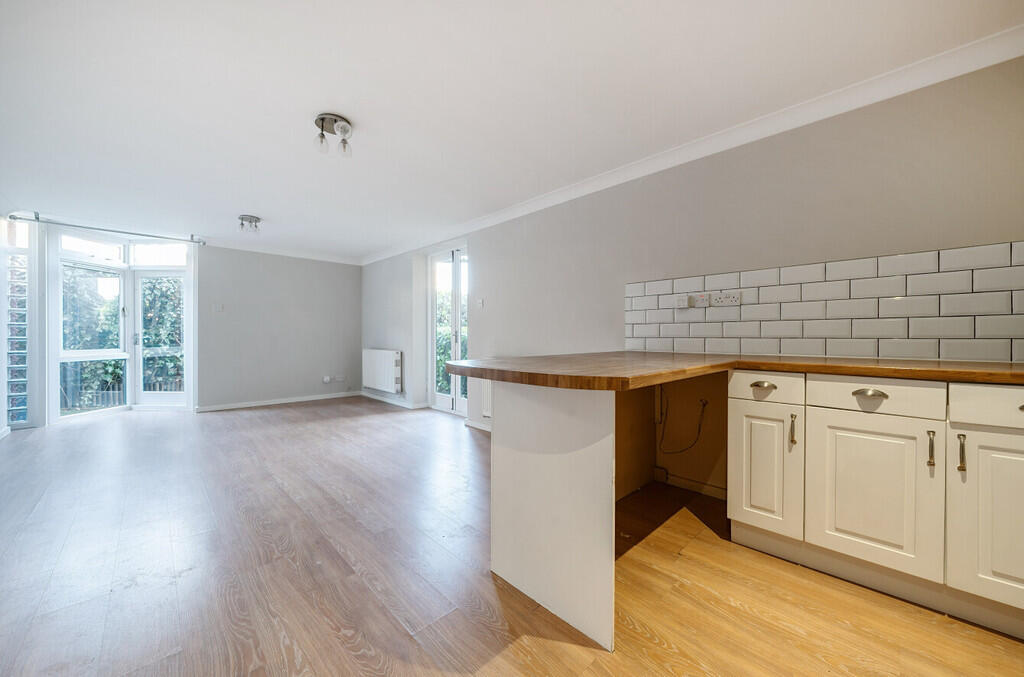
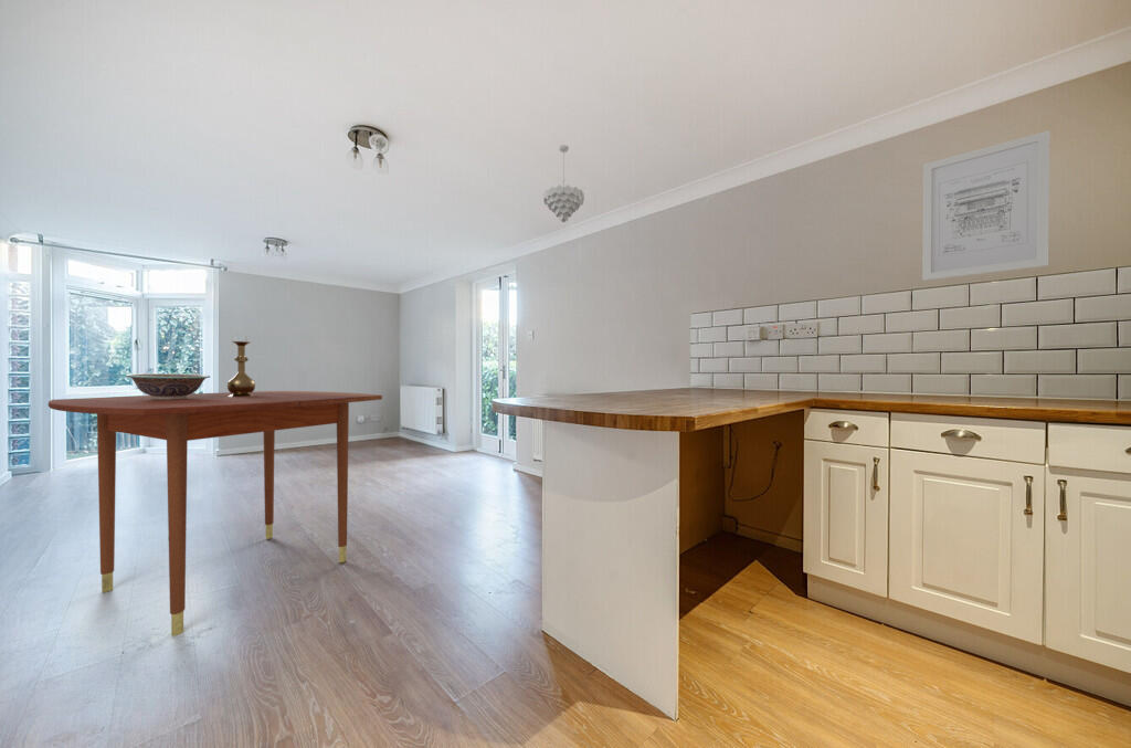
+ decorative bowl [125,372,211,400]
+ dining table [47,390,383,636]
+ vase [226,340,256,397]
+ pendant light [542,144,585,223]
+ wall art [921,129,1050,282]
